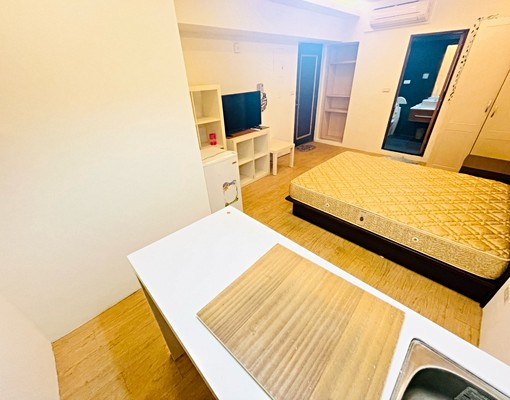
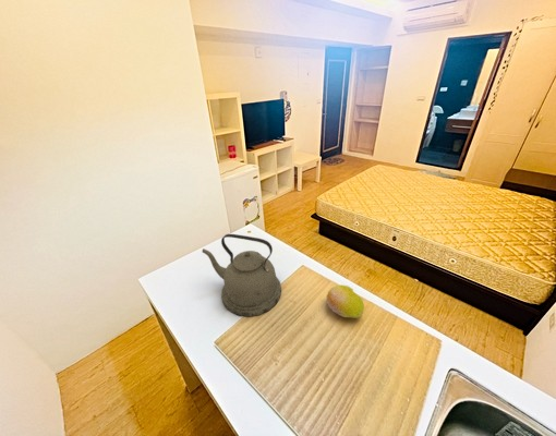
+ fruit [326,284,365,319]
+ kettle [202,233,282,318]
